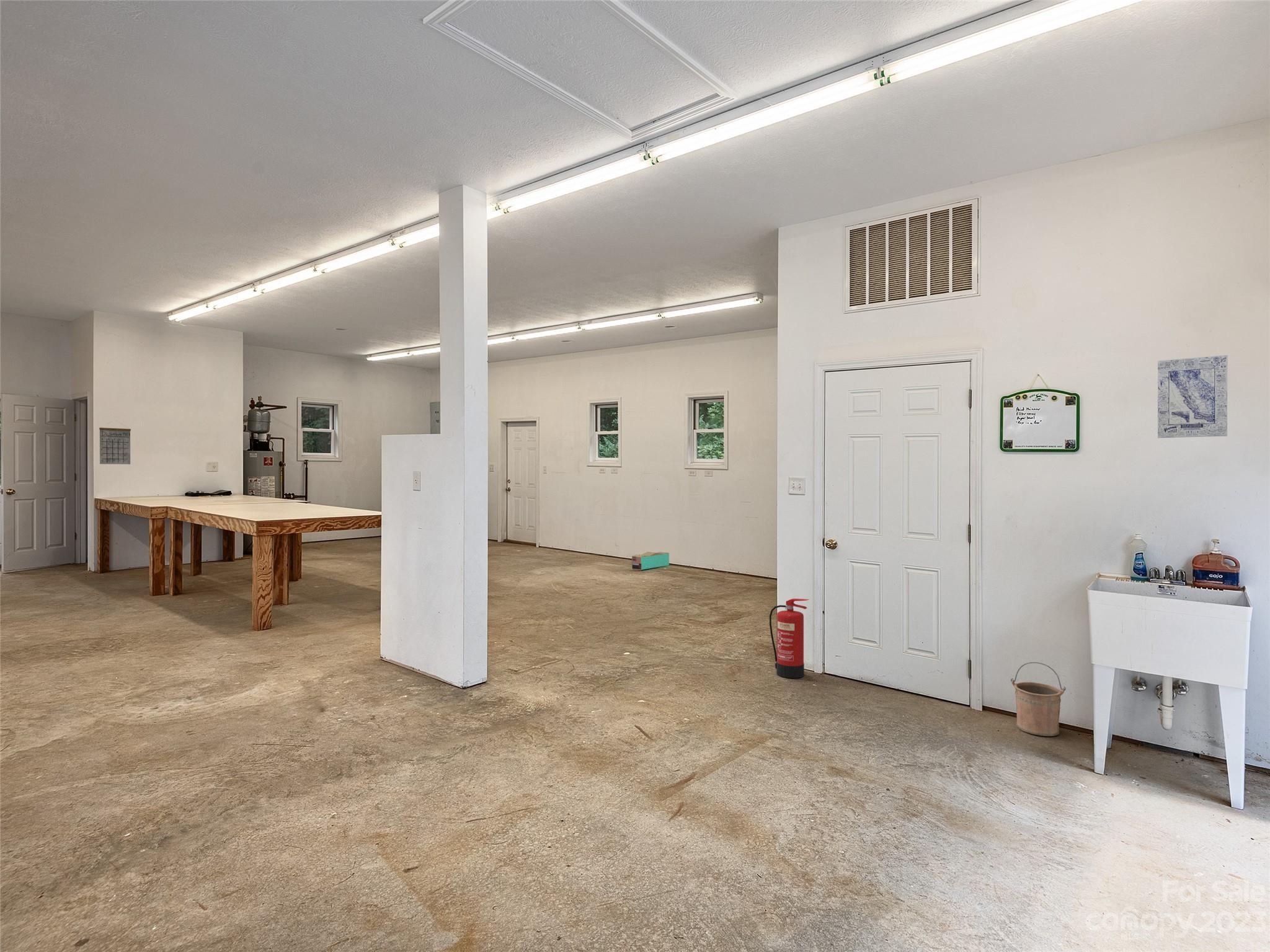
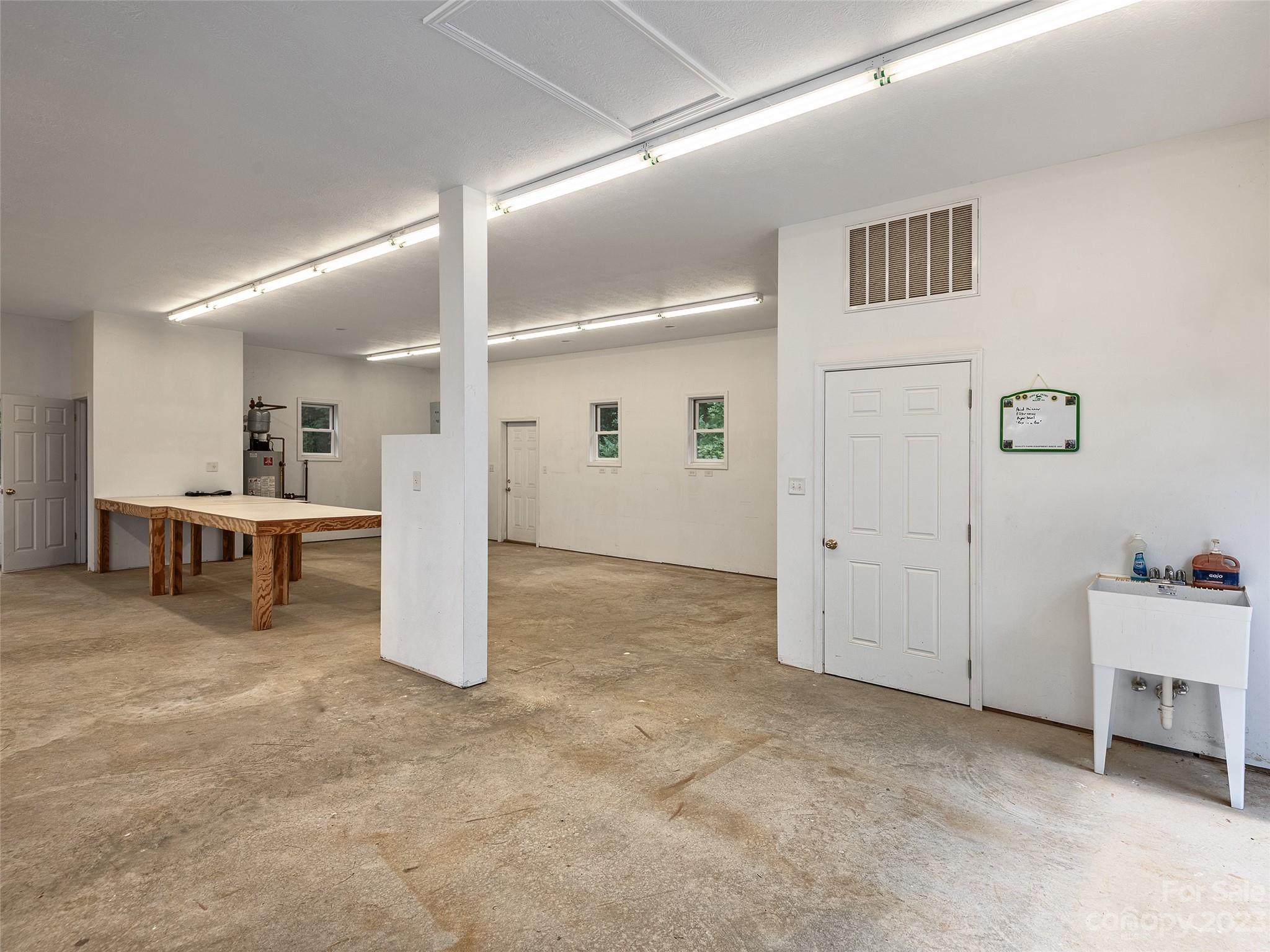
- architectural model [631,551,670,571]
- bucket [1010,661,1067,737]
- wall art [1157,355,1228,439]
- fire extinguisher [769,598,810,679]
- calendar [99,420,131,465]
